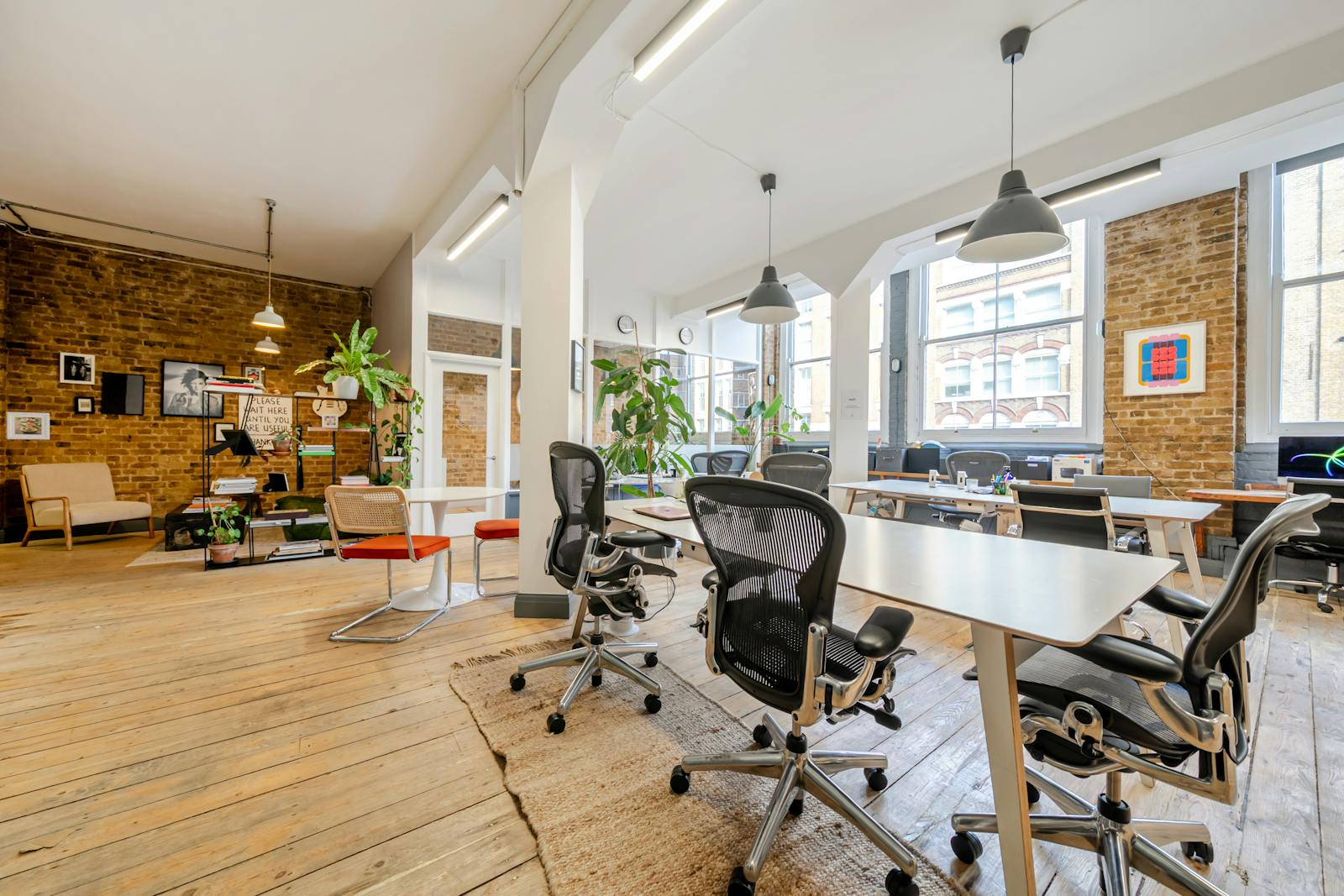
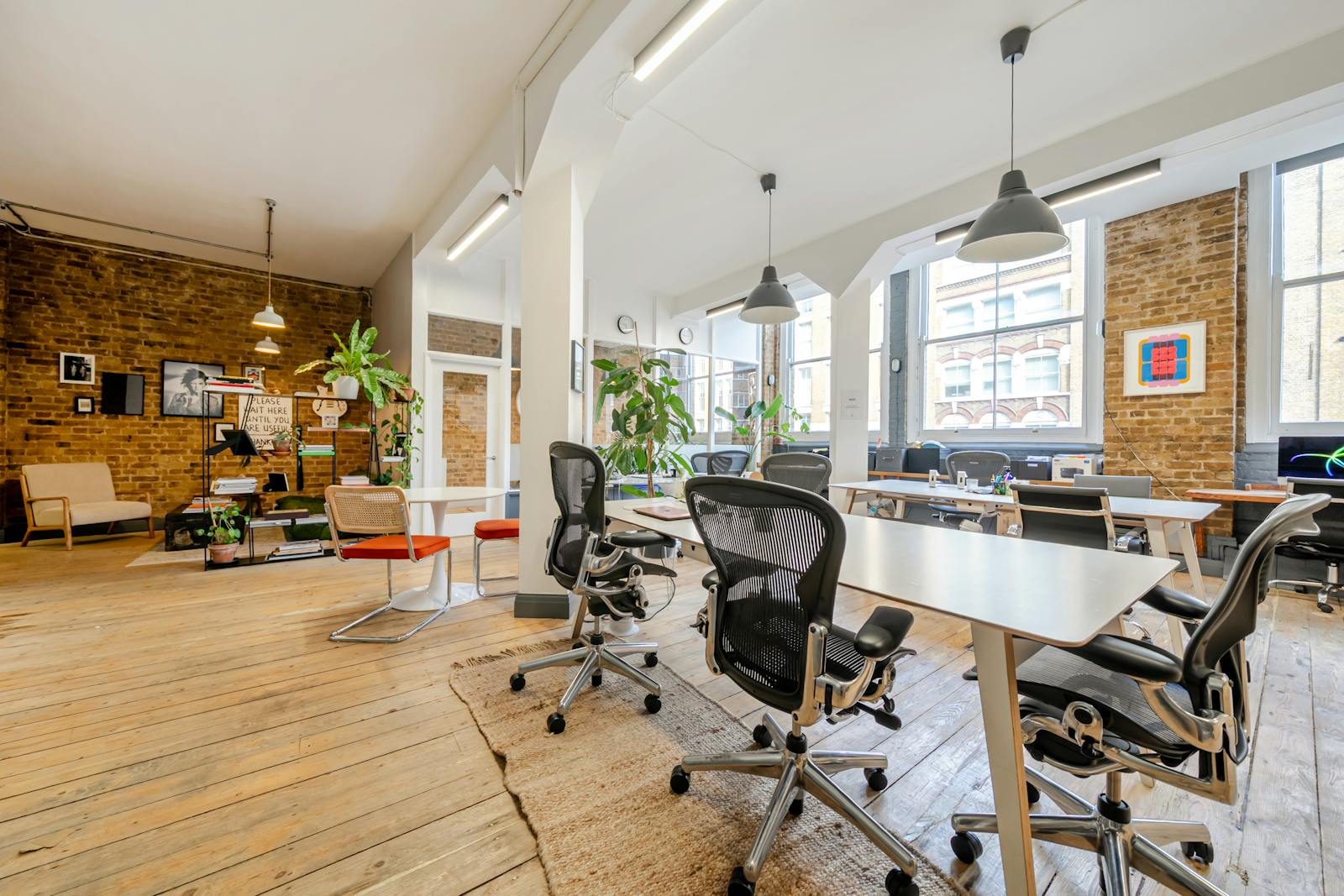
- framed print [6,411,50,440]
